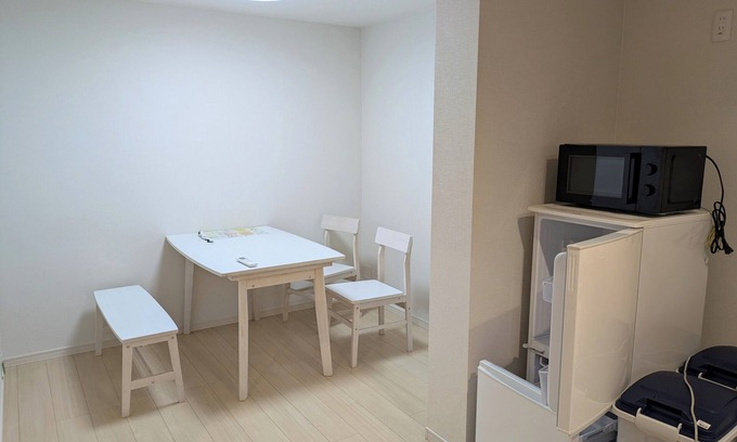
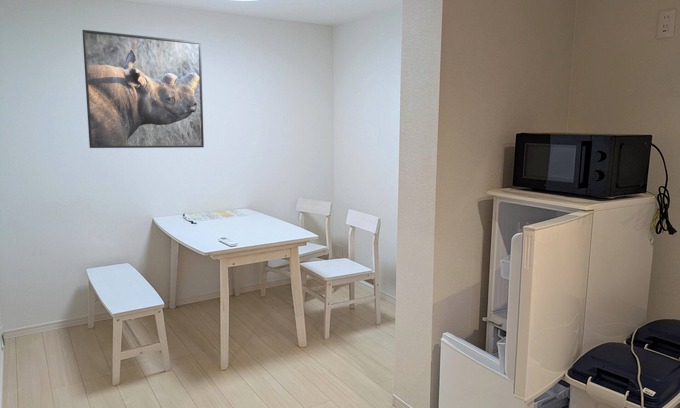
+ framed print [81,29,205,149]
